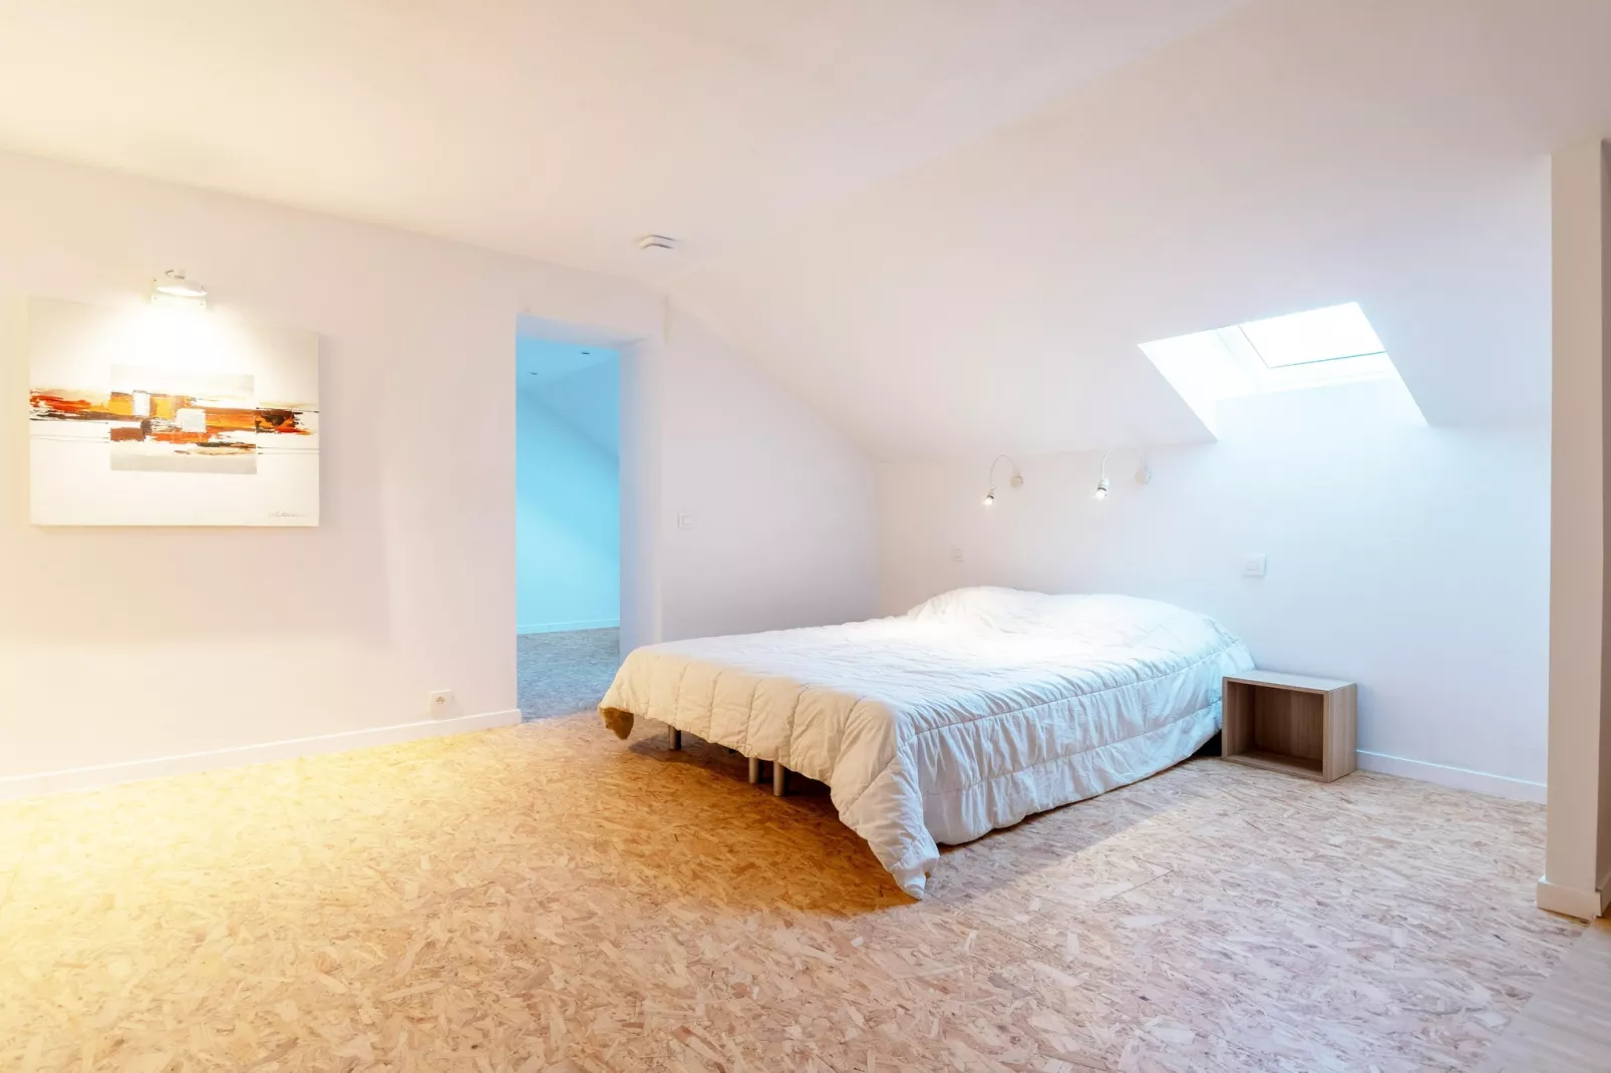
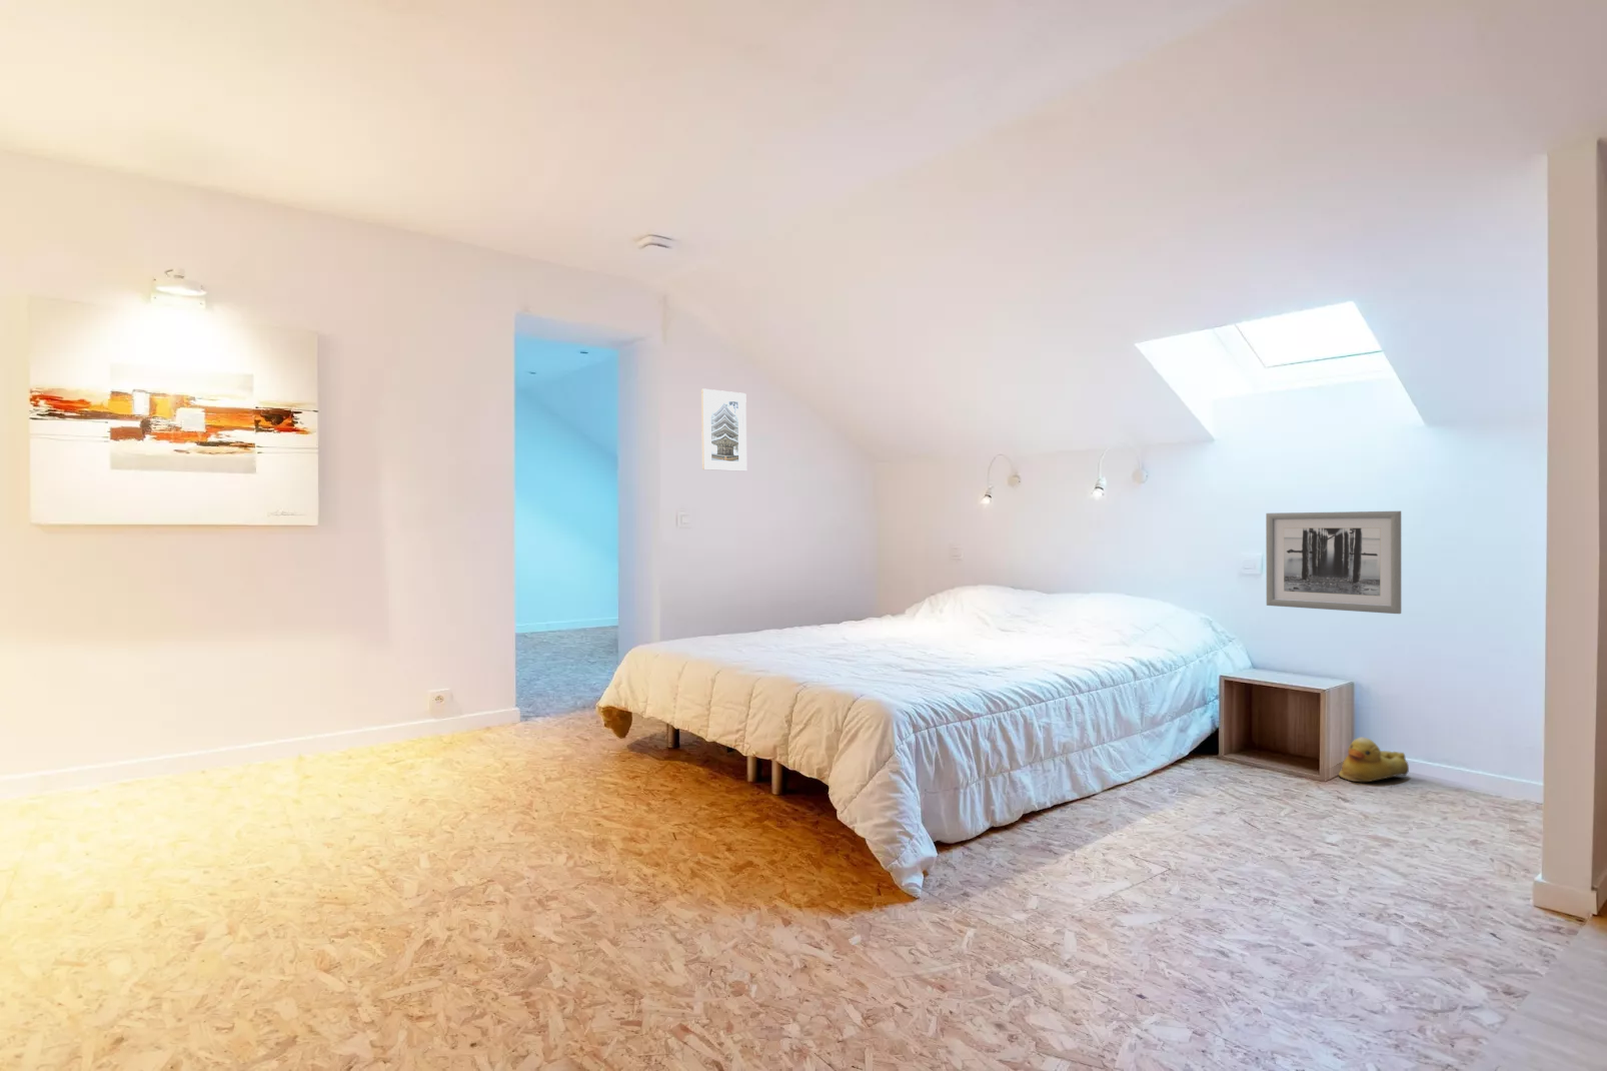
+ rubber duck [1338,735,1410,783]
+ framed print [700,387,748,472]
+ wall art [1265,510,1401,614]
